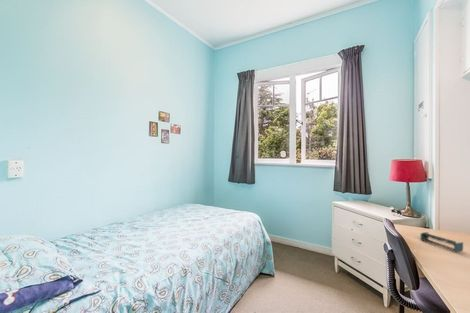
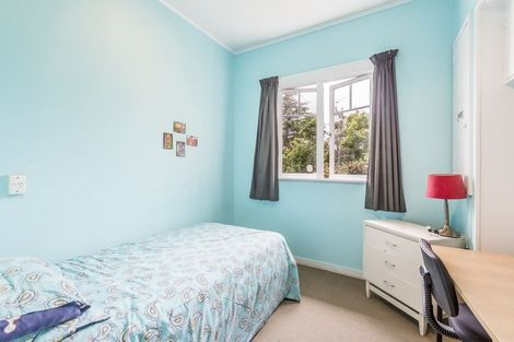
- shelf [420,231,464,253]
